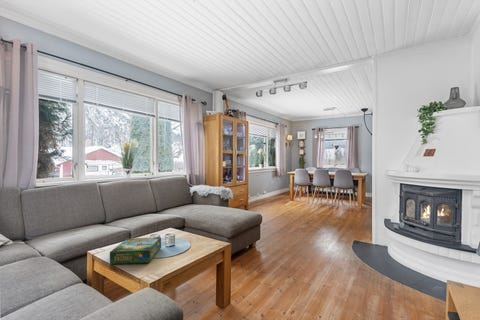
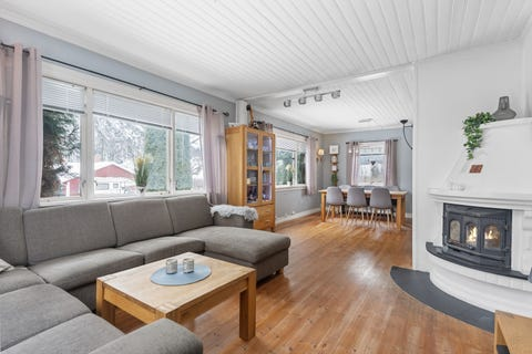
- board game [109,236,162,265]
